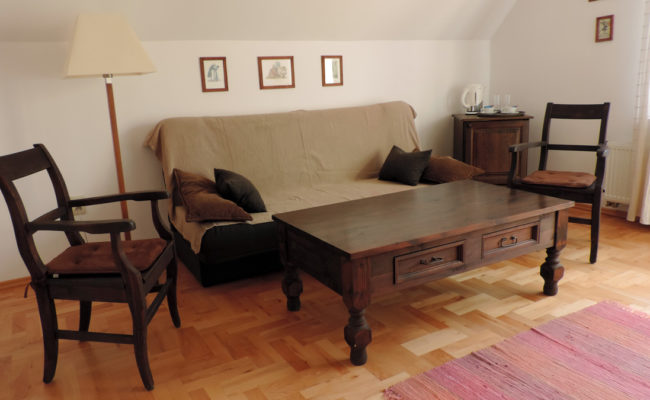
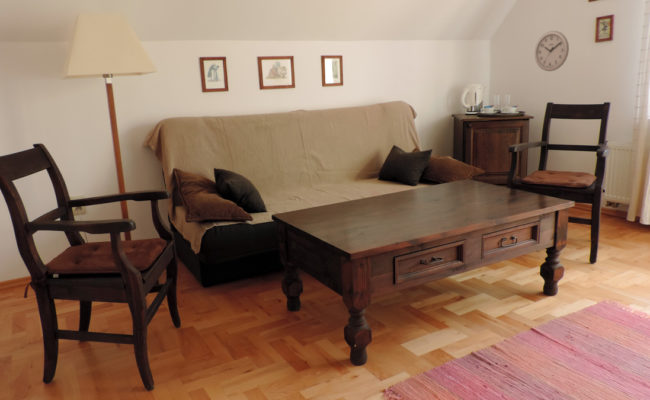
+ wall clock [534,30,570,72]
